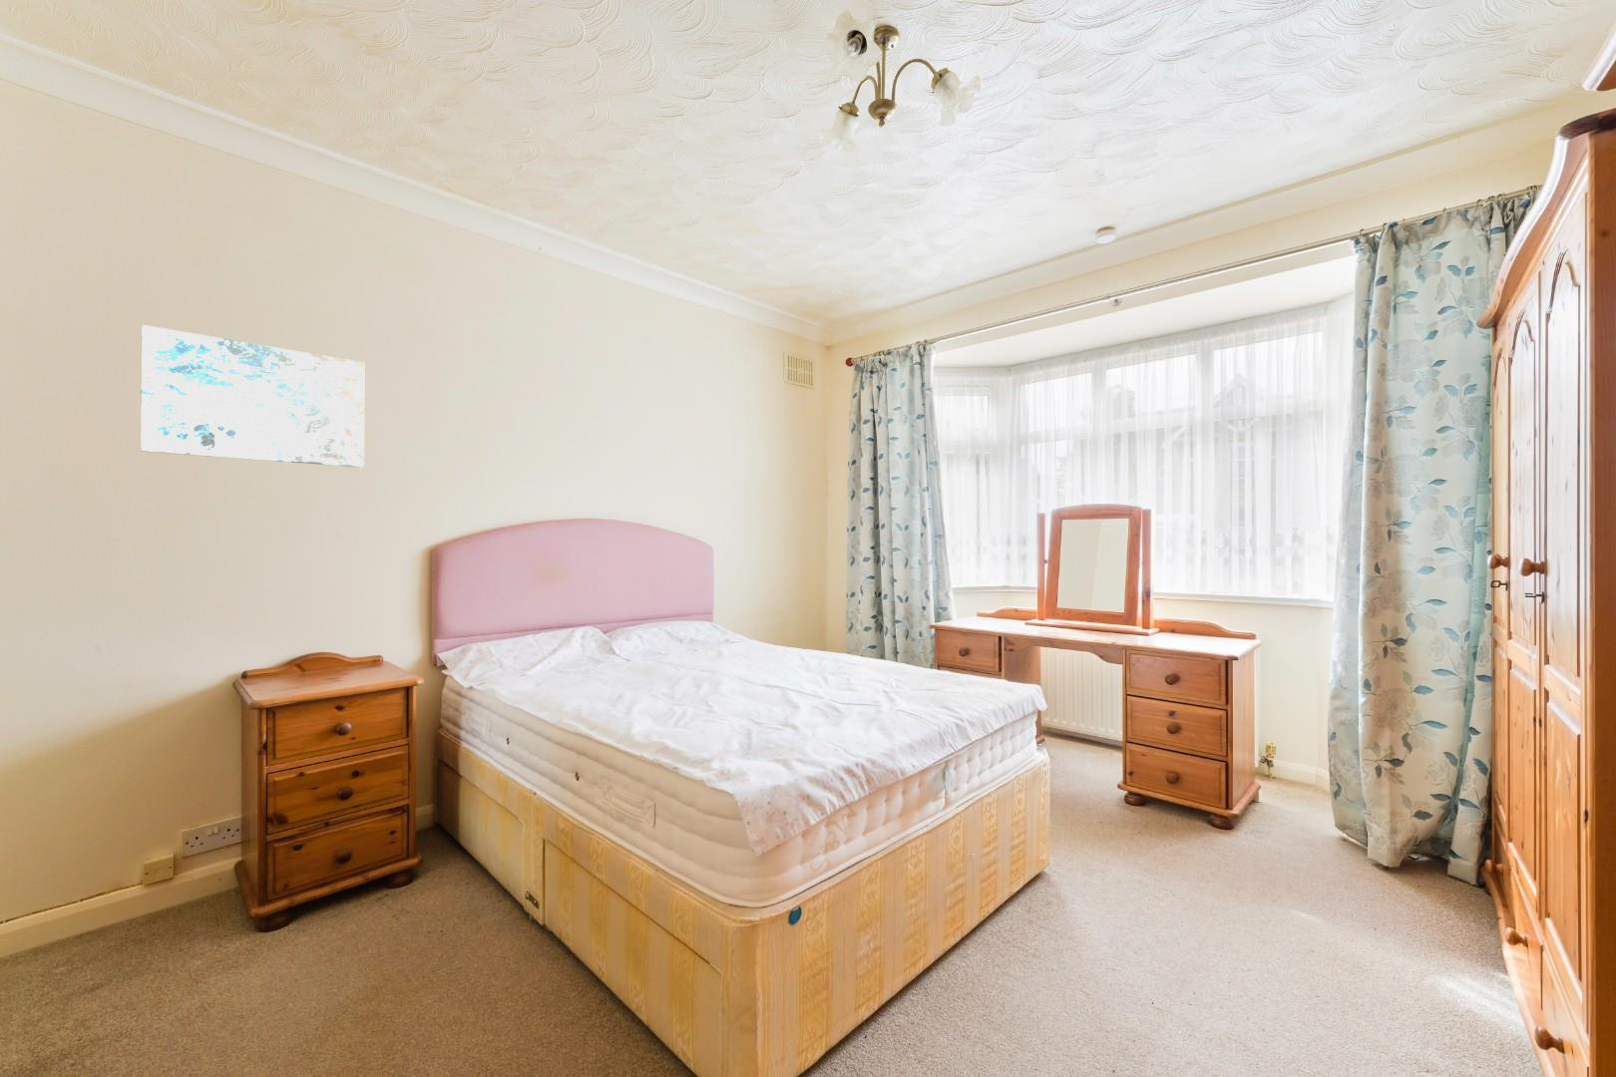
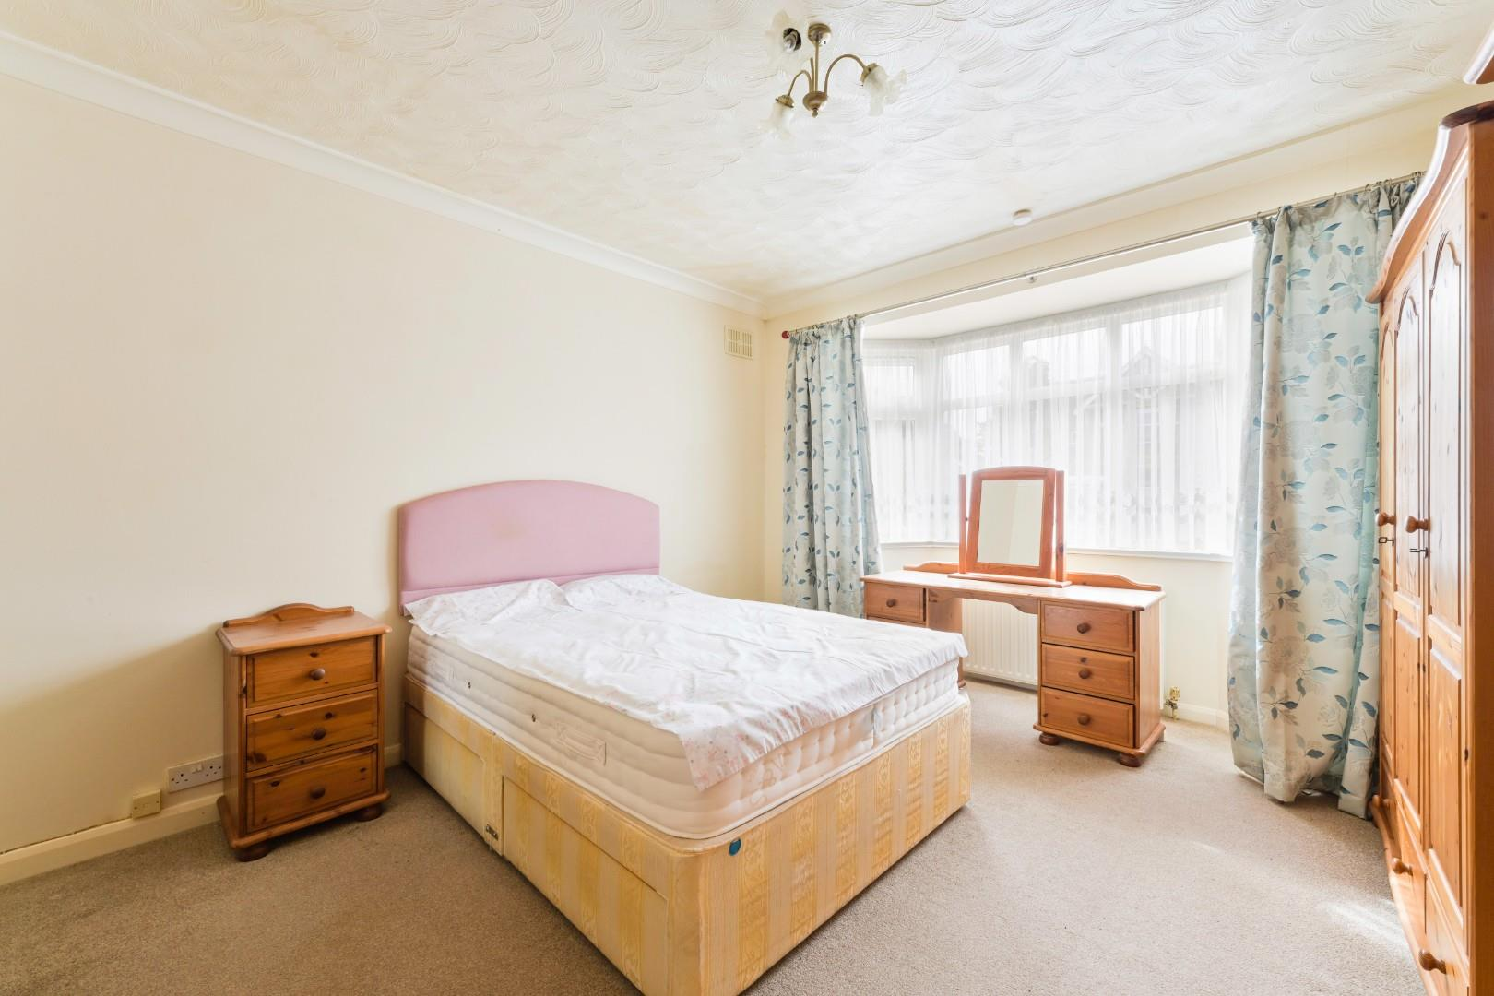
- wall art [139,325,366,468]
